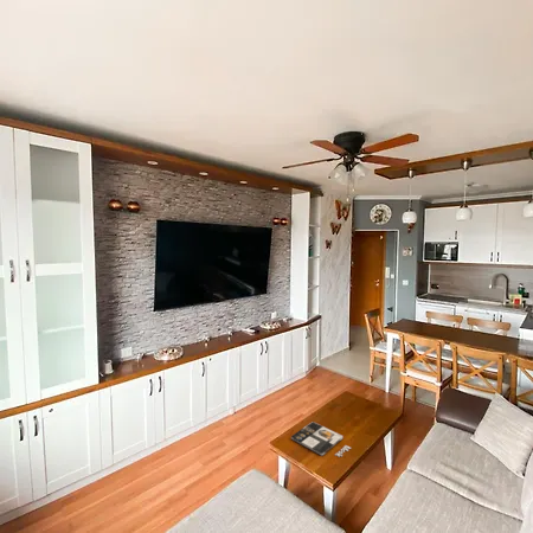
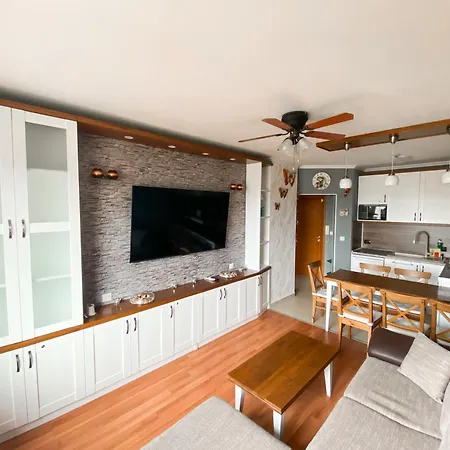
- magazine [290,420,352,458]
